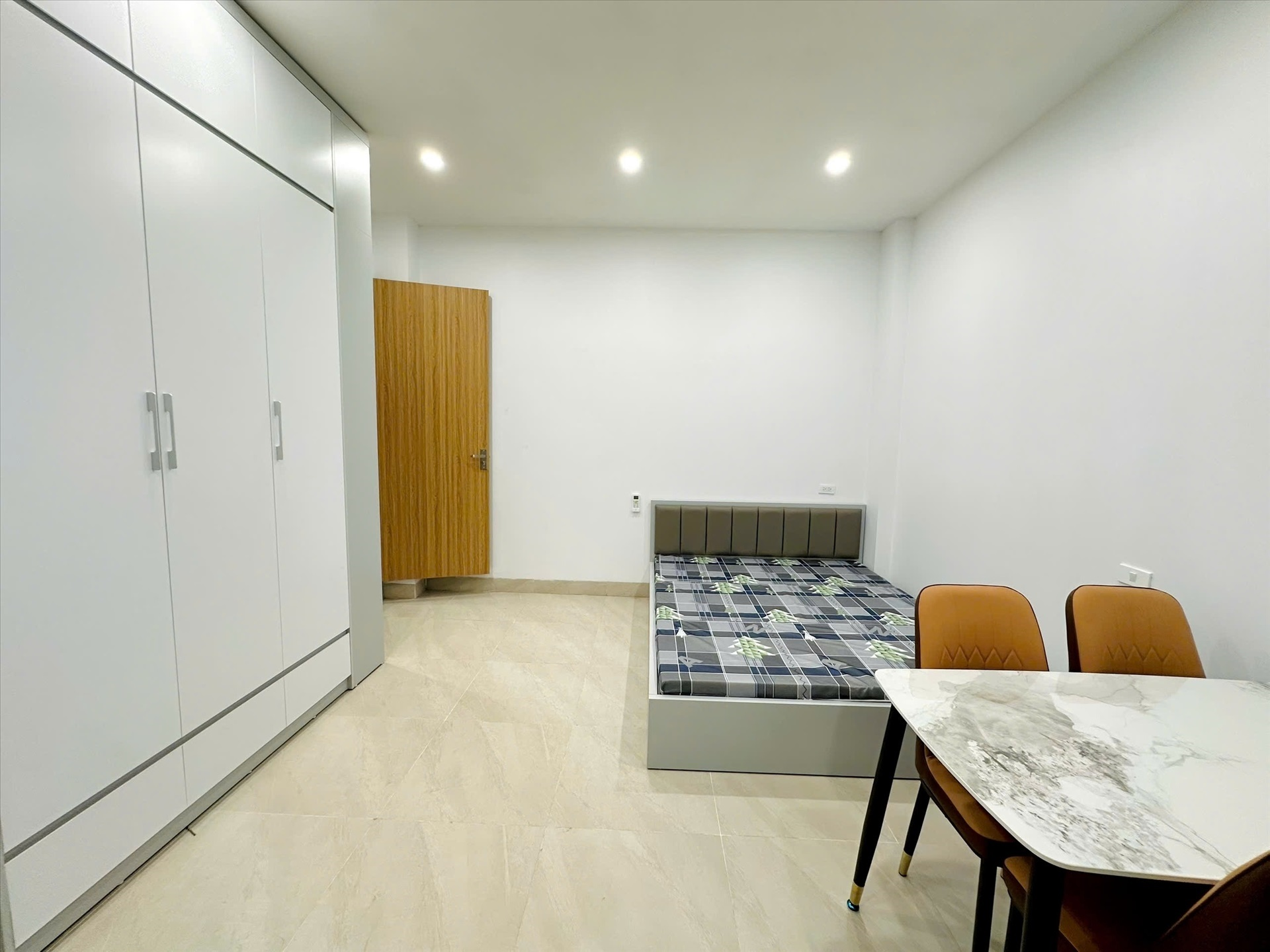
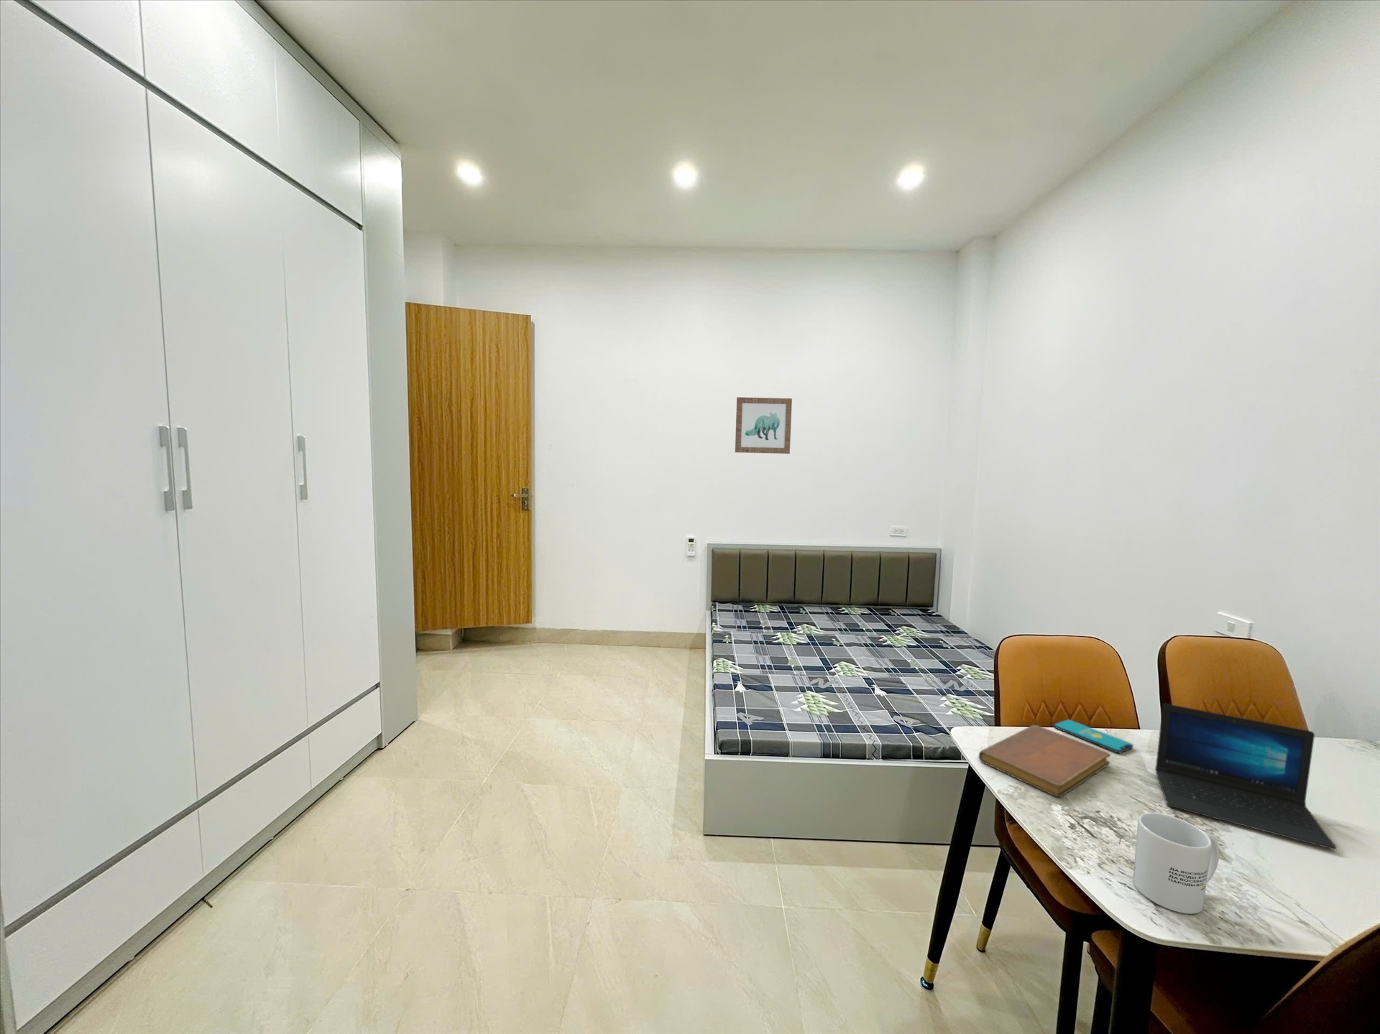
+ notebook [978,723,1112,797]
+ laptop [1154,703,1337,850]
+ wall art [735,396,793,454]
+ mug [1132,812,1219,915]
+ smartphone [1053,719,1134,754]
